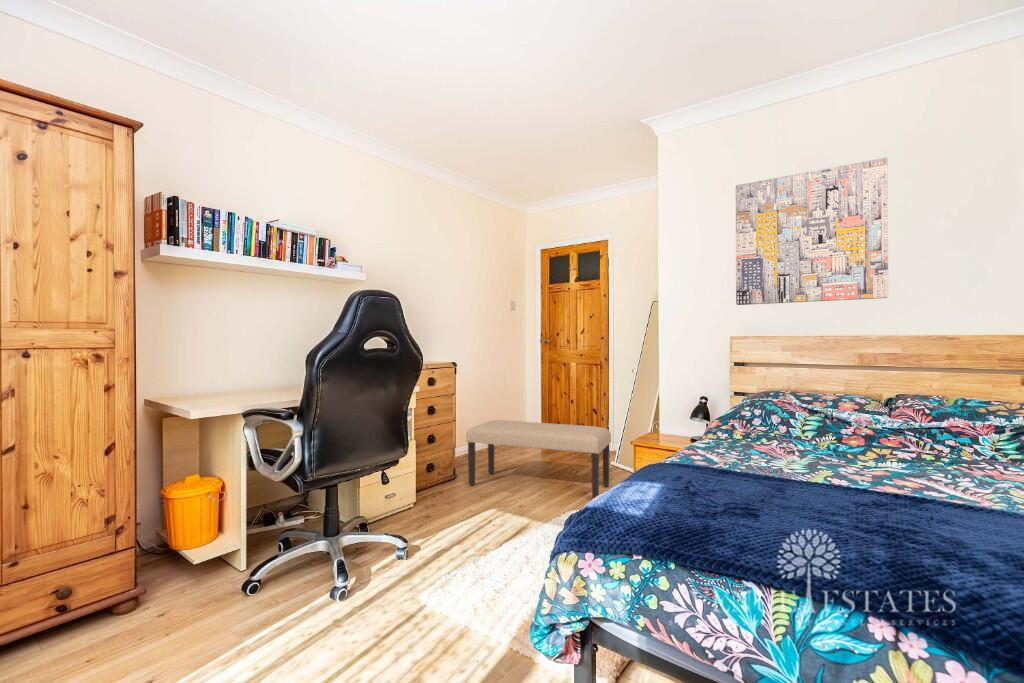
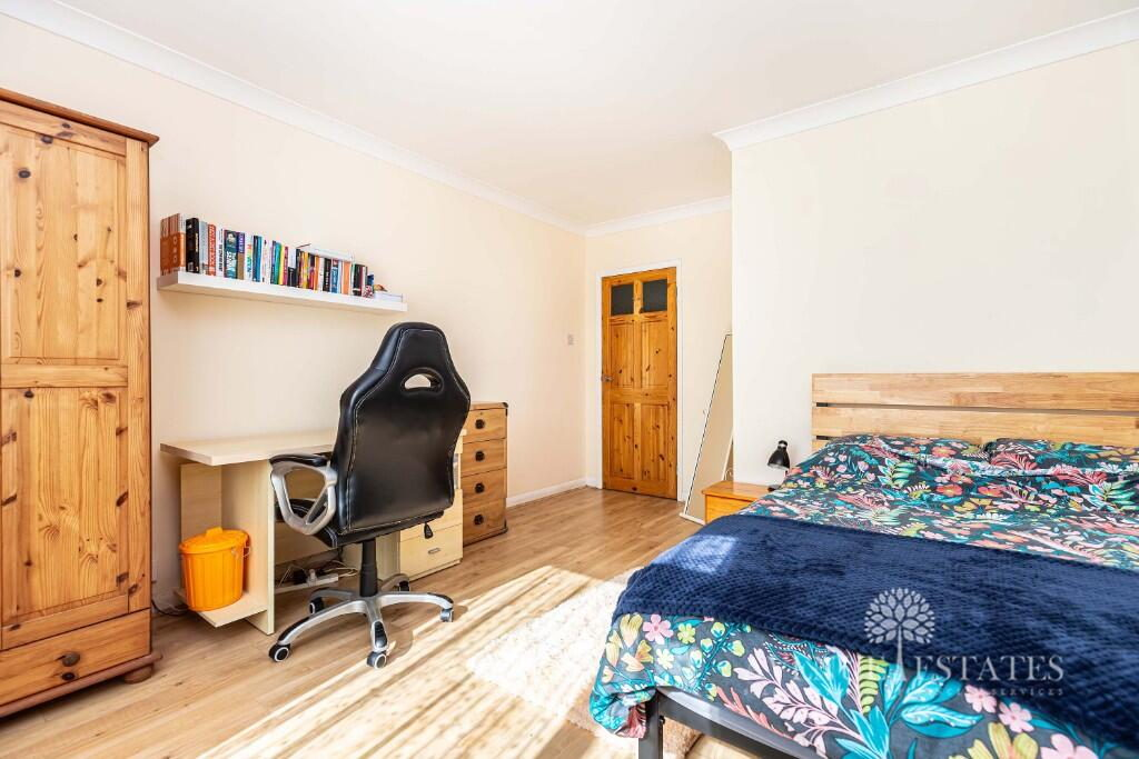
- wall art [735,156,889,306]
- bench [465,419,612,500]
